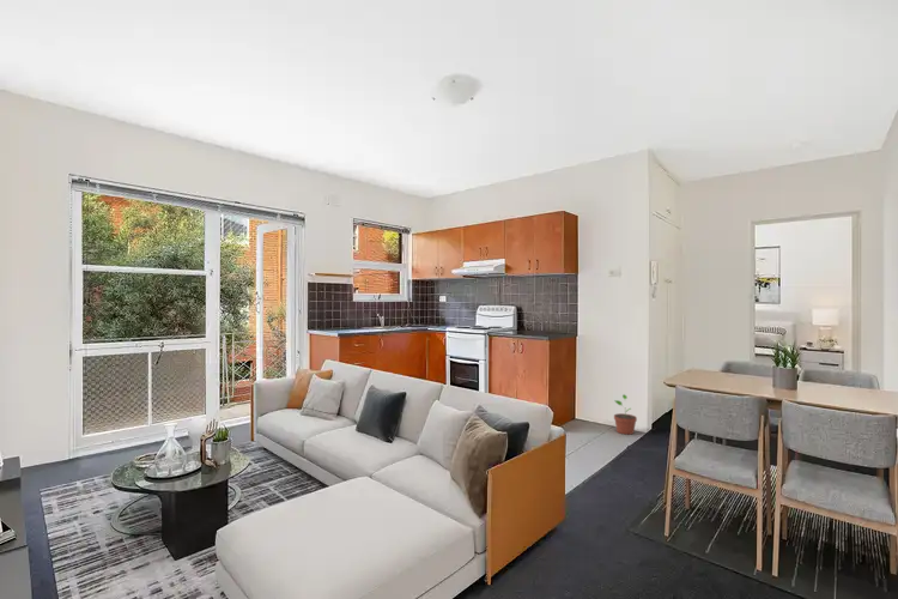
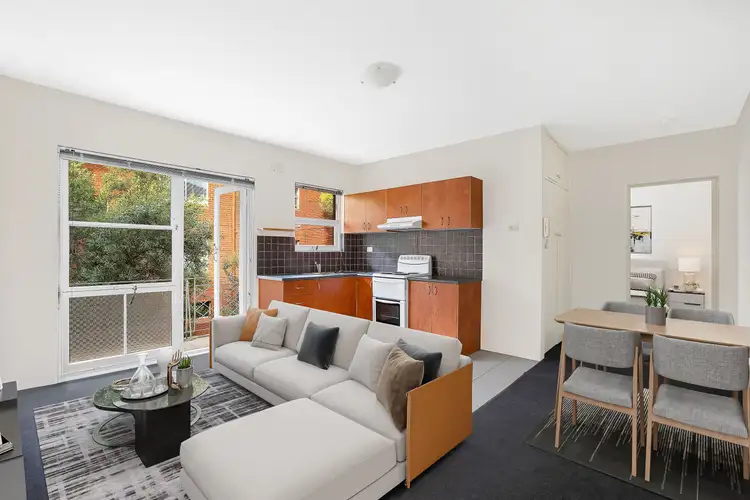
- potted plant [613,393,638,435]
